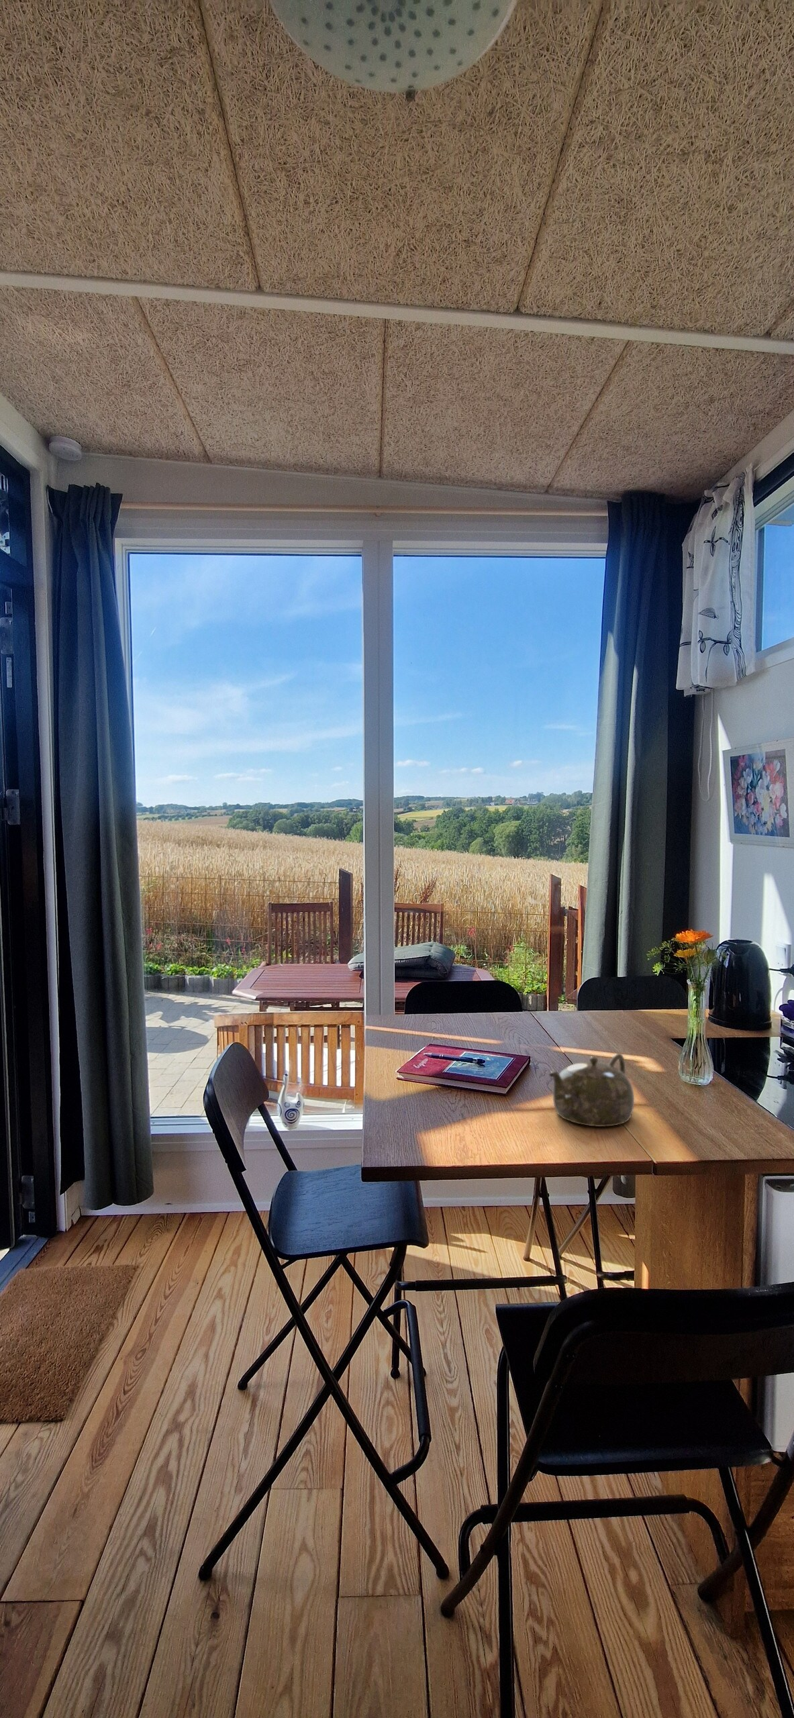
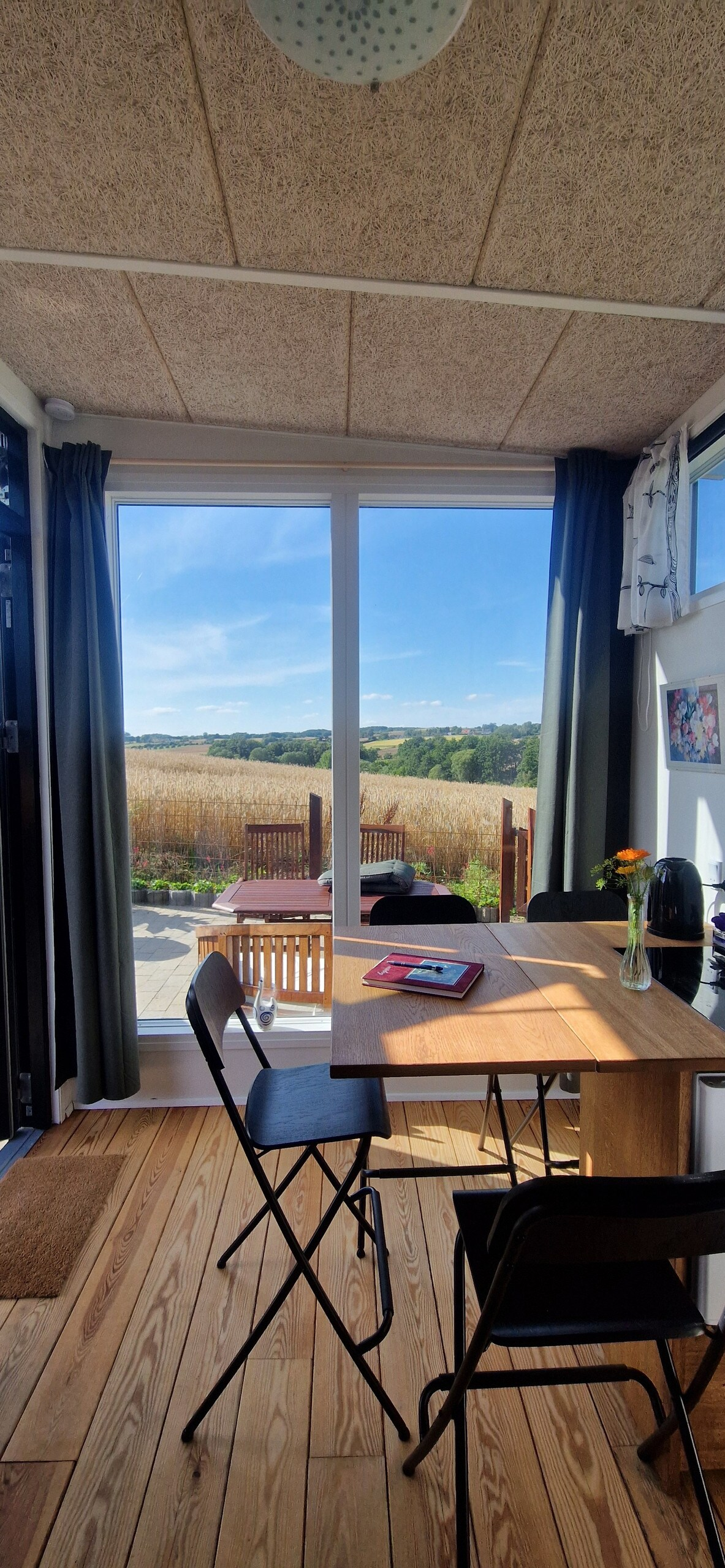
- teapot [549,1053,635,1127]
